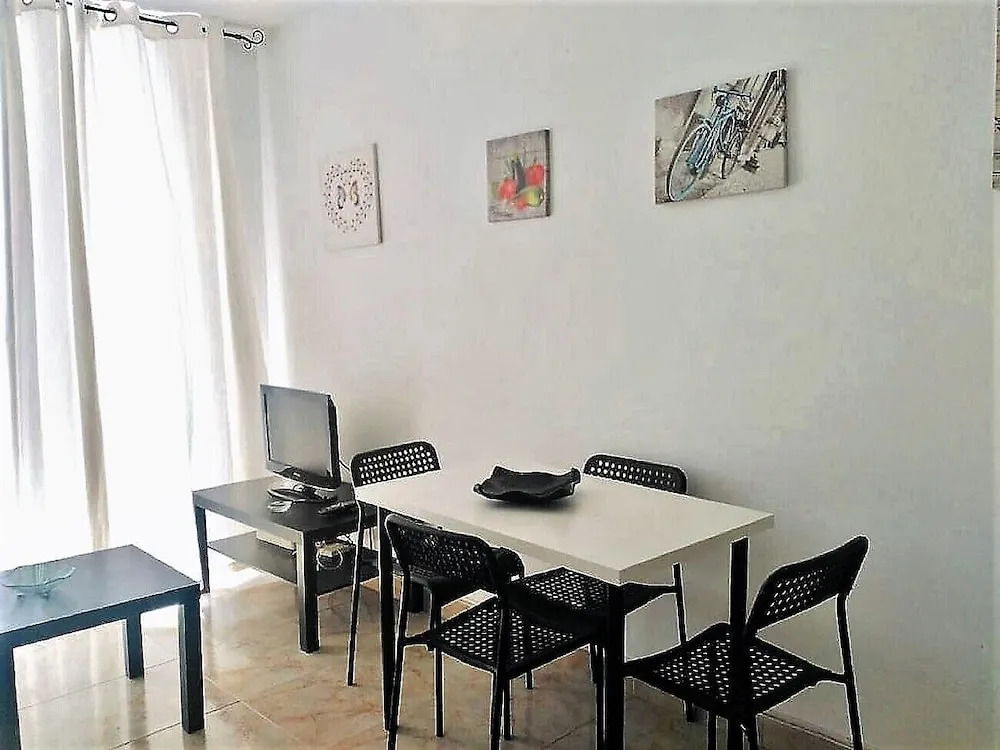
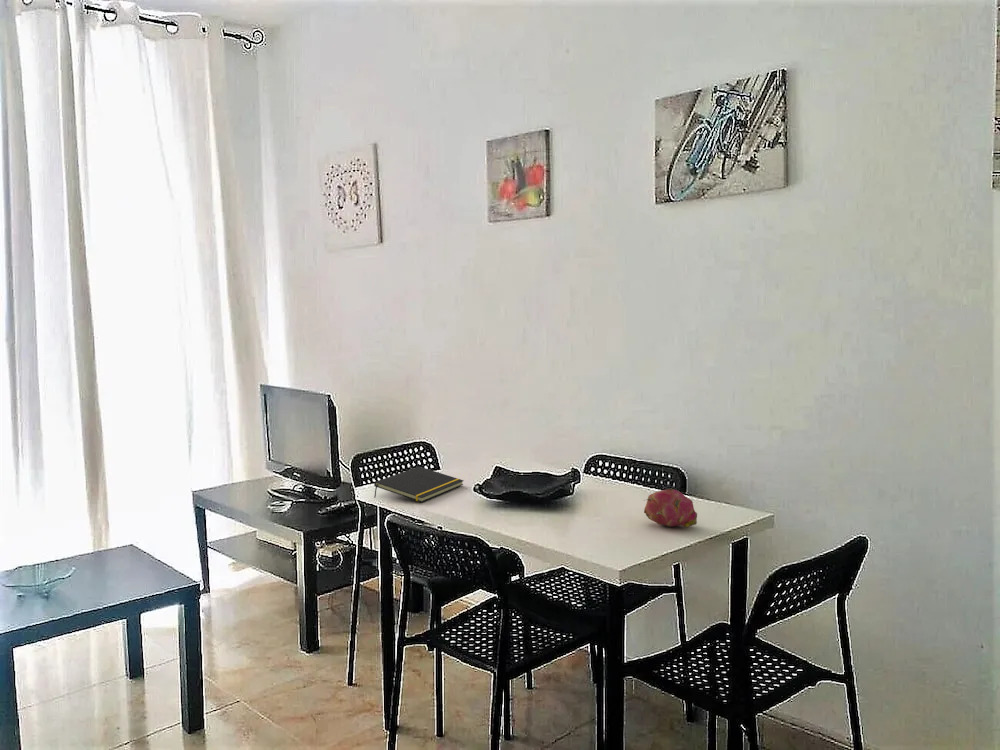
+ fruit [642,488,698,528]
+ notepad [373,465,465,503]
